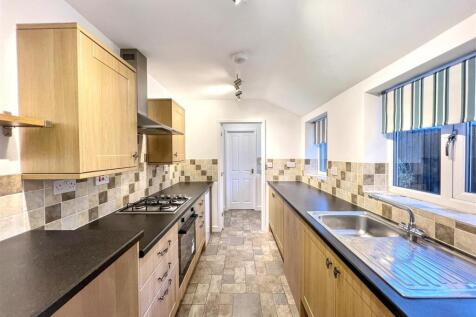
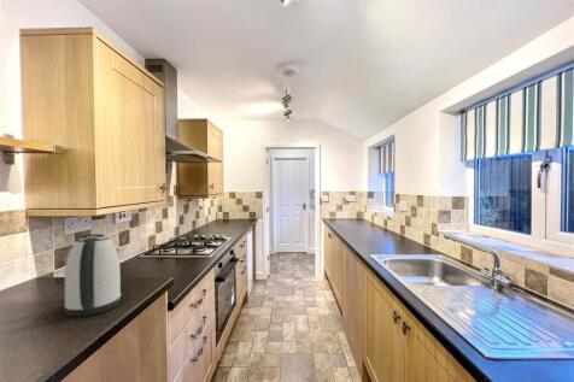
+ kettle [63,233,122,317]
